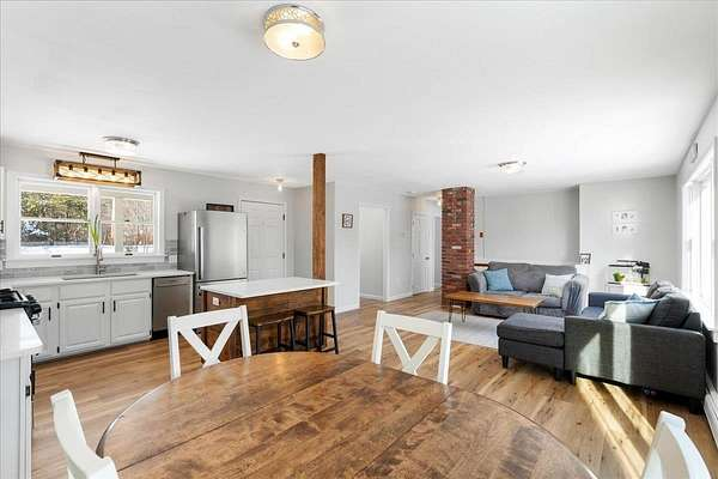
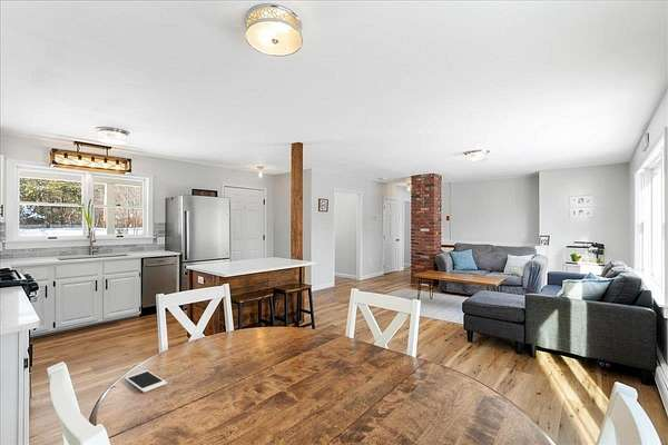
+ cell phone [124,369,168,394]
